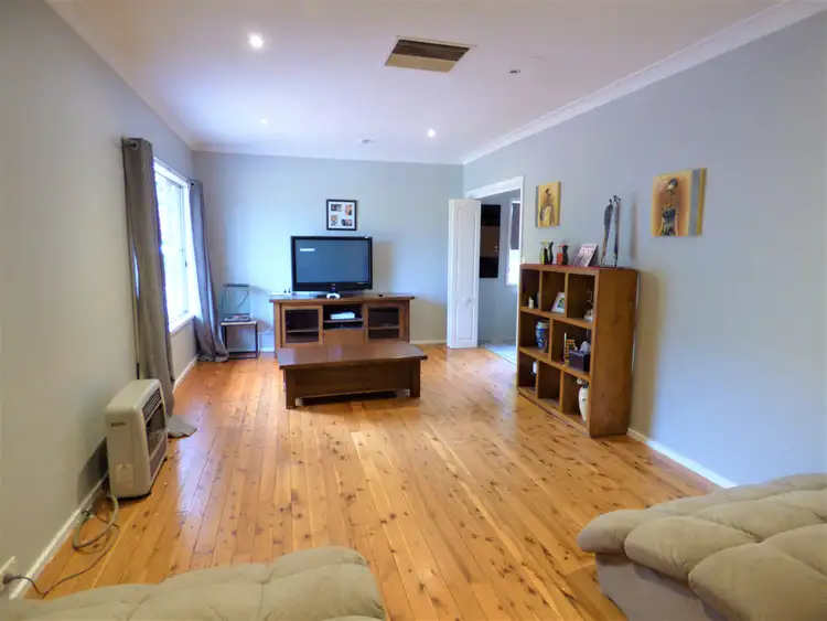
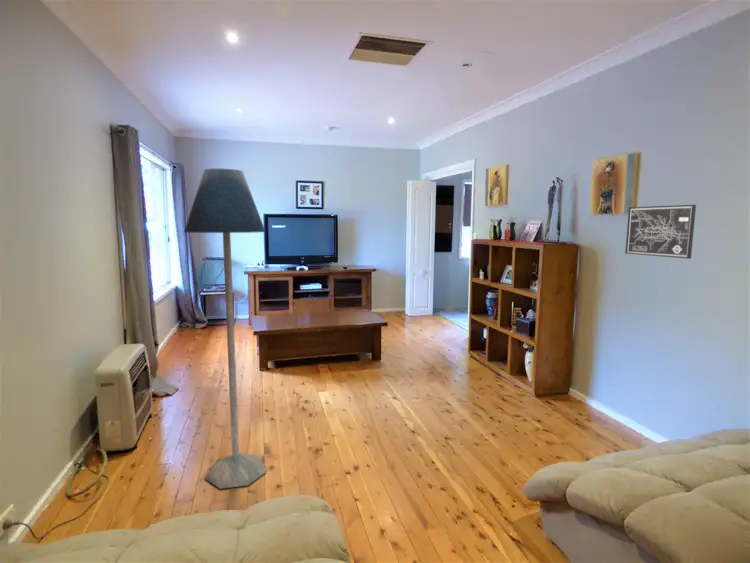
+ wall art [624,204,697,260]
+ floor lamp [183,168,267,490]
